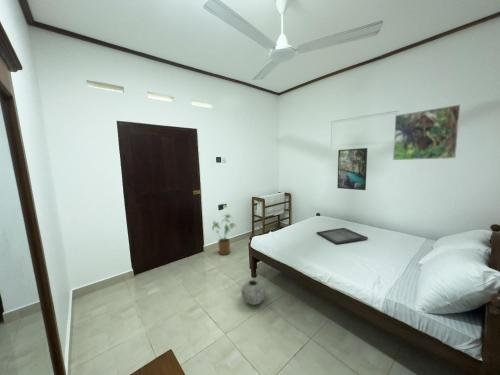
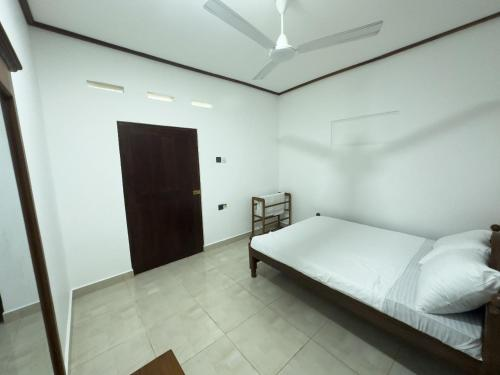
- house plant [211,213,238,256]
- serving tray [316,227,369,245]
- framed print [336,147,368,191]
- vase [240,279,266,306]
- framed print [392,103,462,161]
